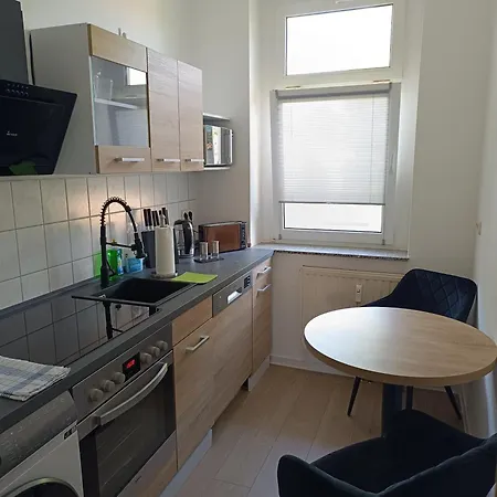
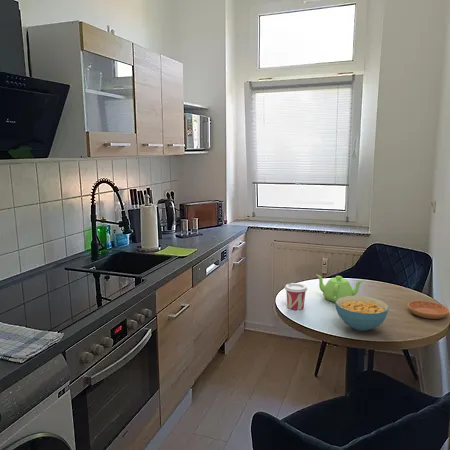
+ cup [284,282,308,311]
+ saucer [407,300,450,320]
+ teapot [315,273,365,303]
+ cereal bowl [334,295,390,332]
